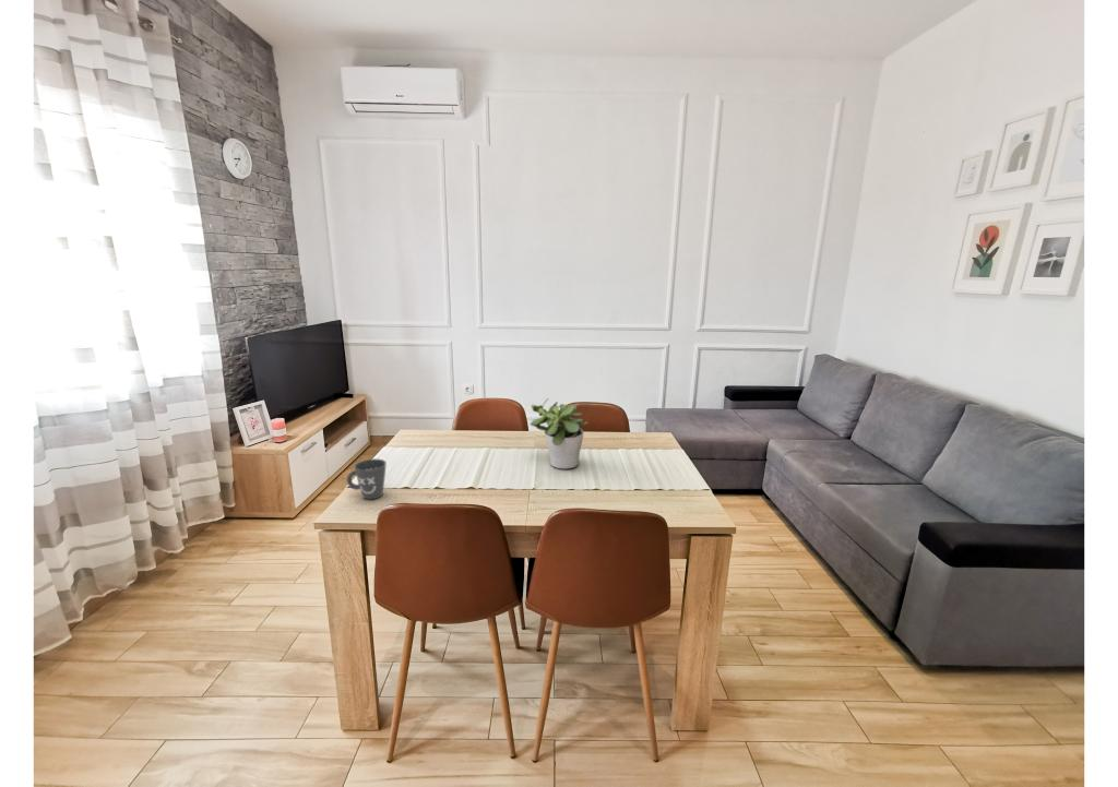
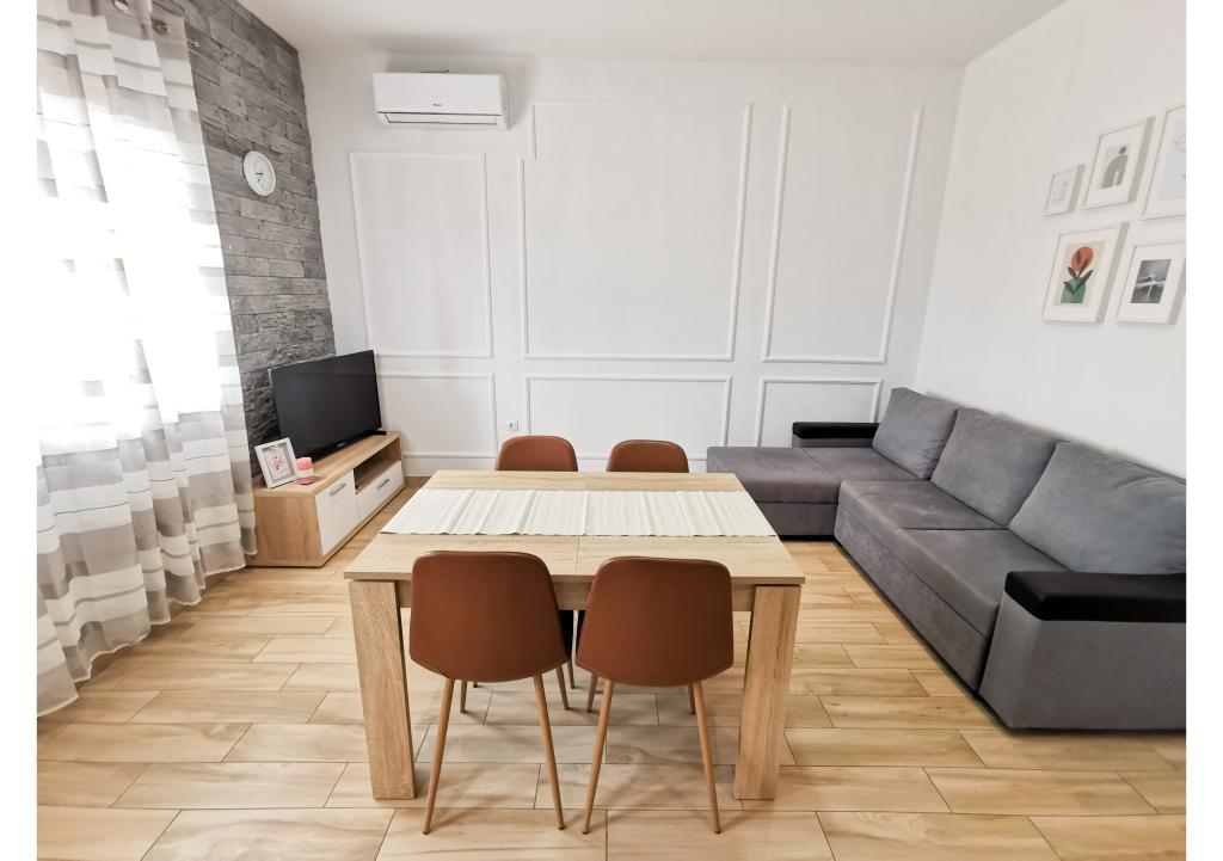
- potted plant [530,397,590,469]
- mug [346,457,388,501]
